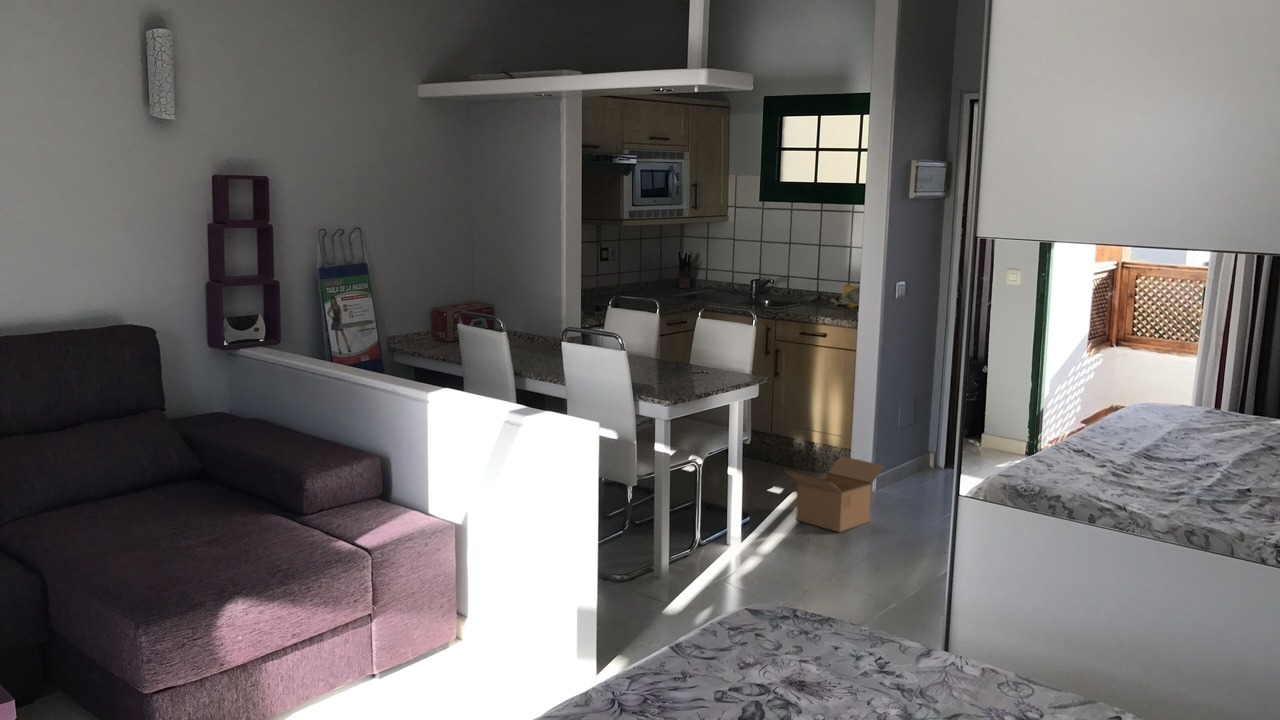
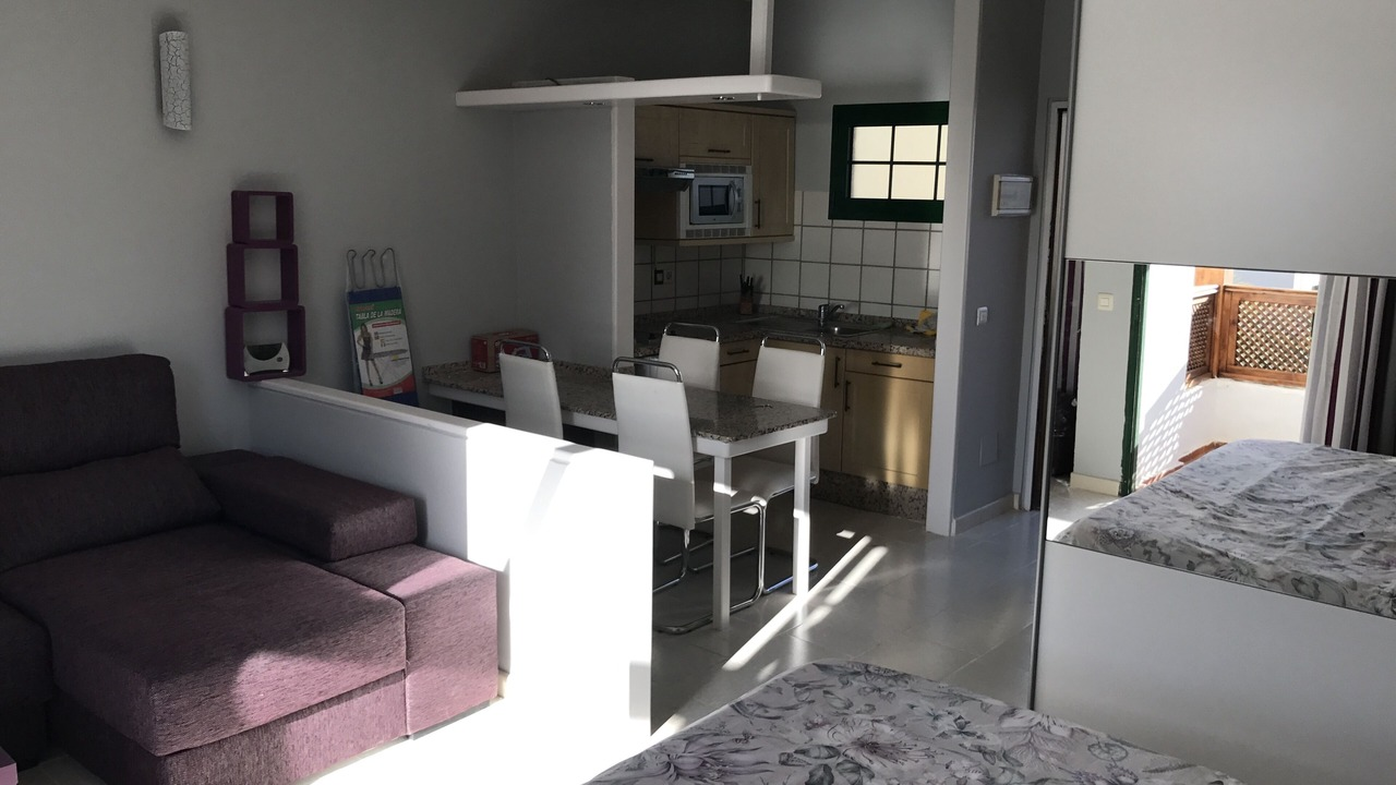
- box [784,455,885,534]
